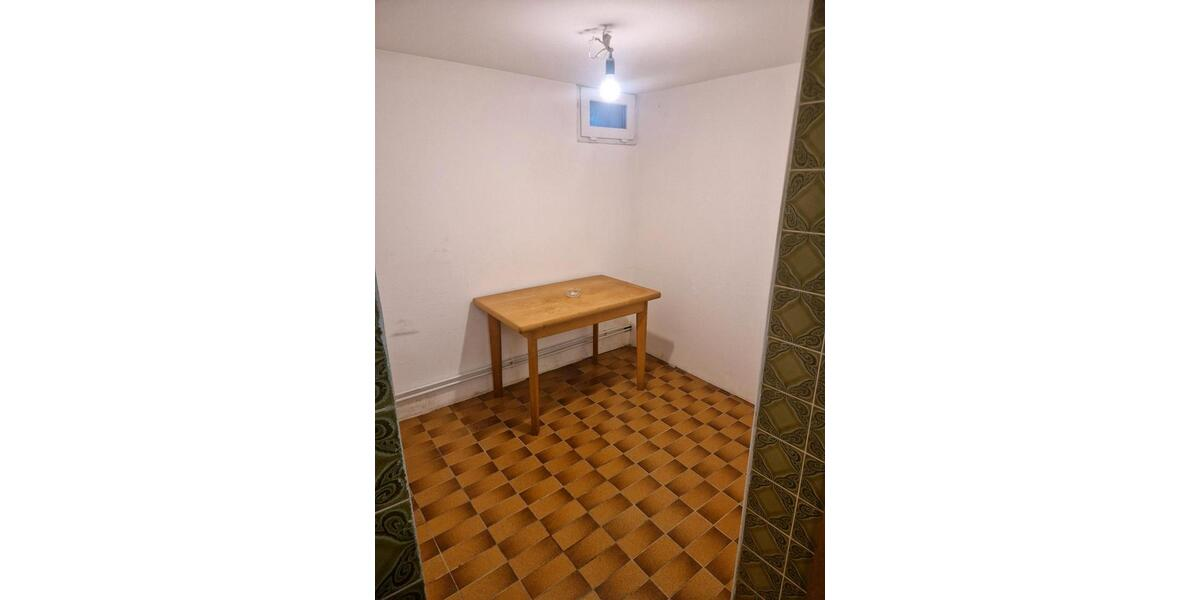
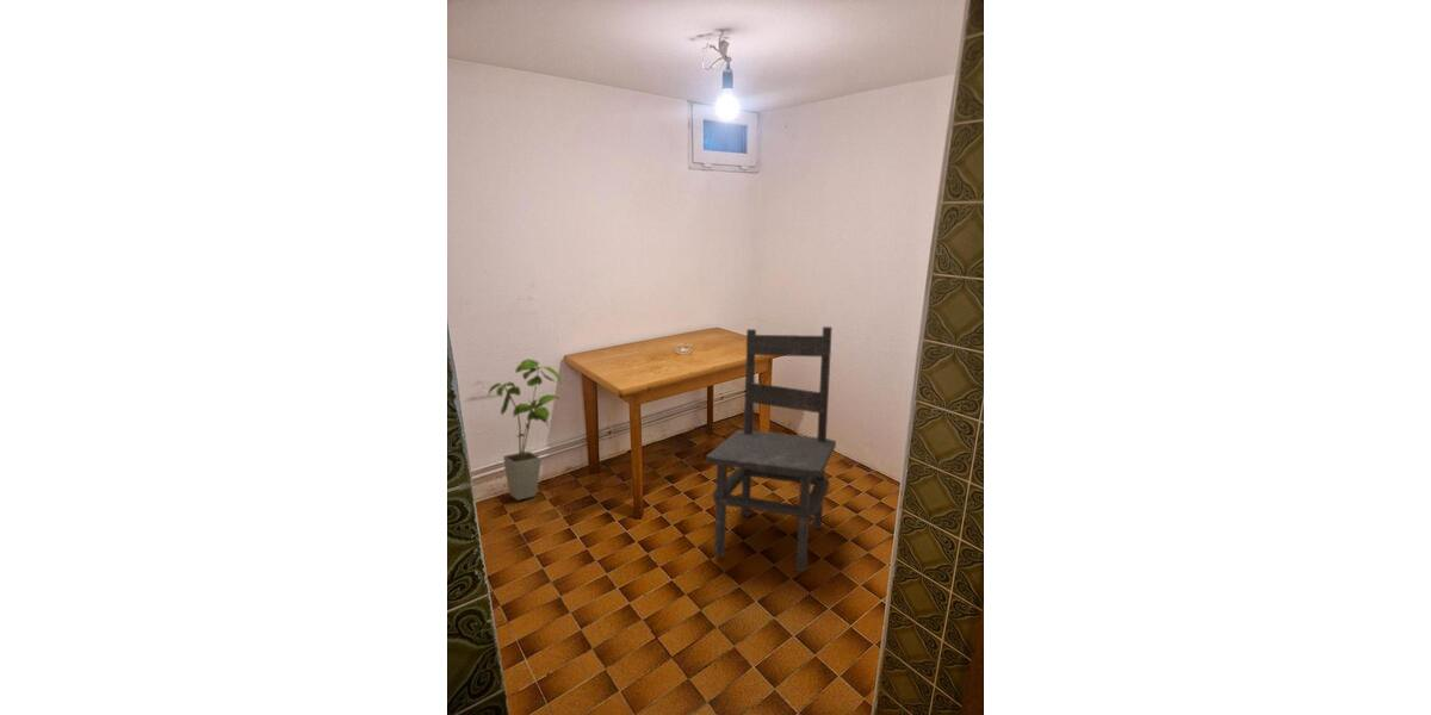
+ house plant [487,358,562,502]
+ wooden chair [705,325,837,572]
